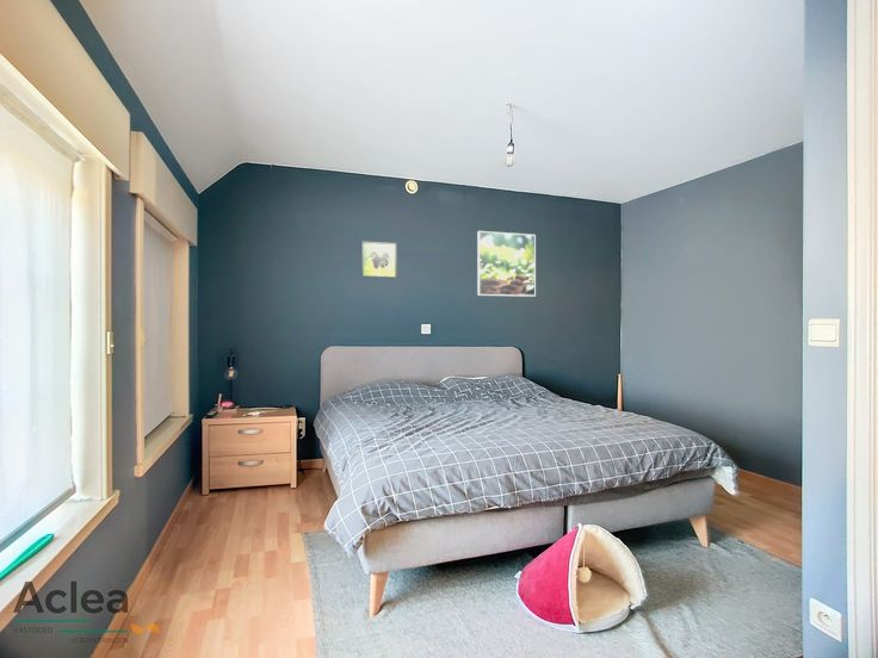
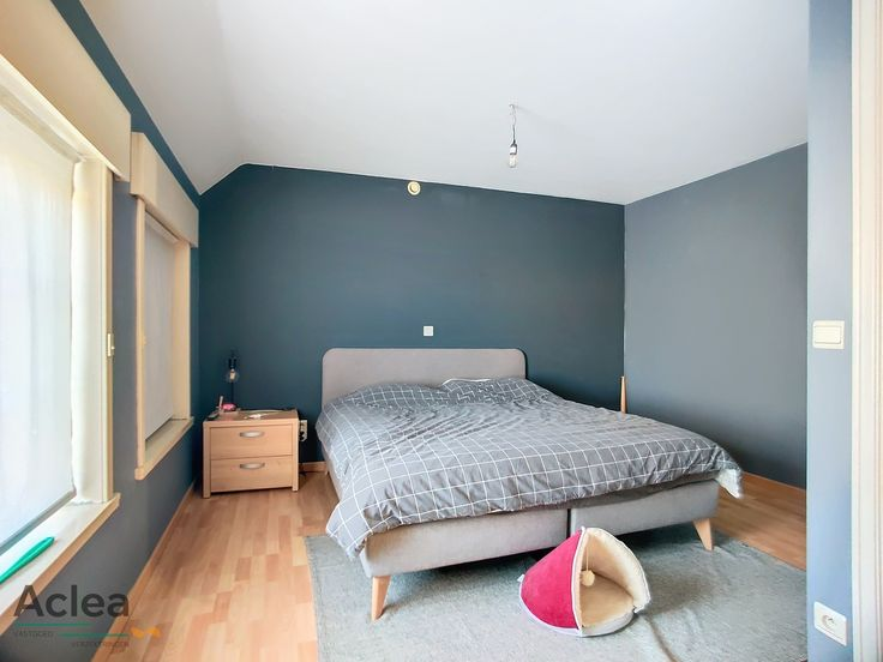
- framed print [360,240,398,279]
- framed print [476,230,537,298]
